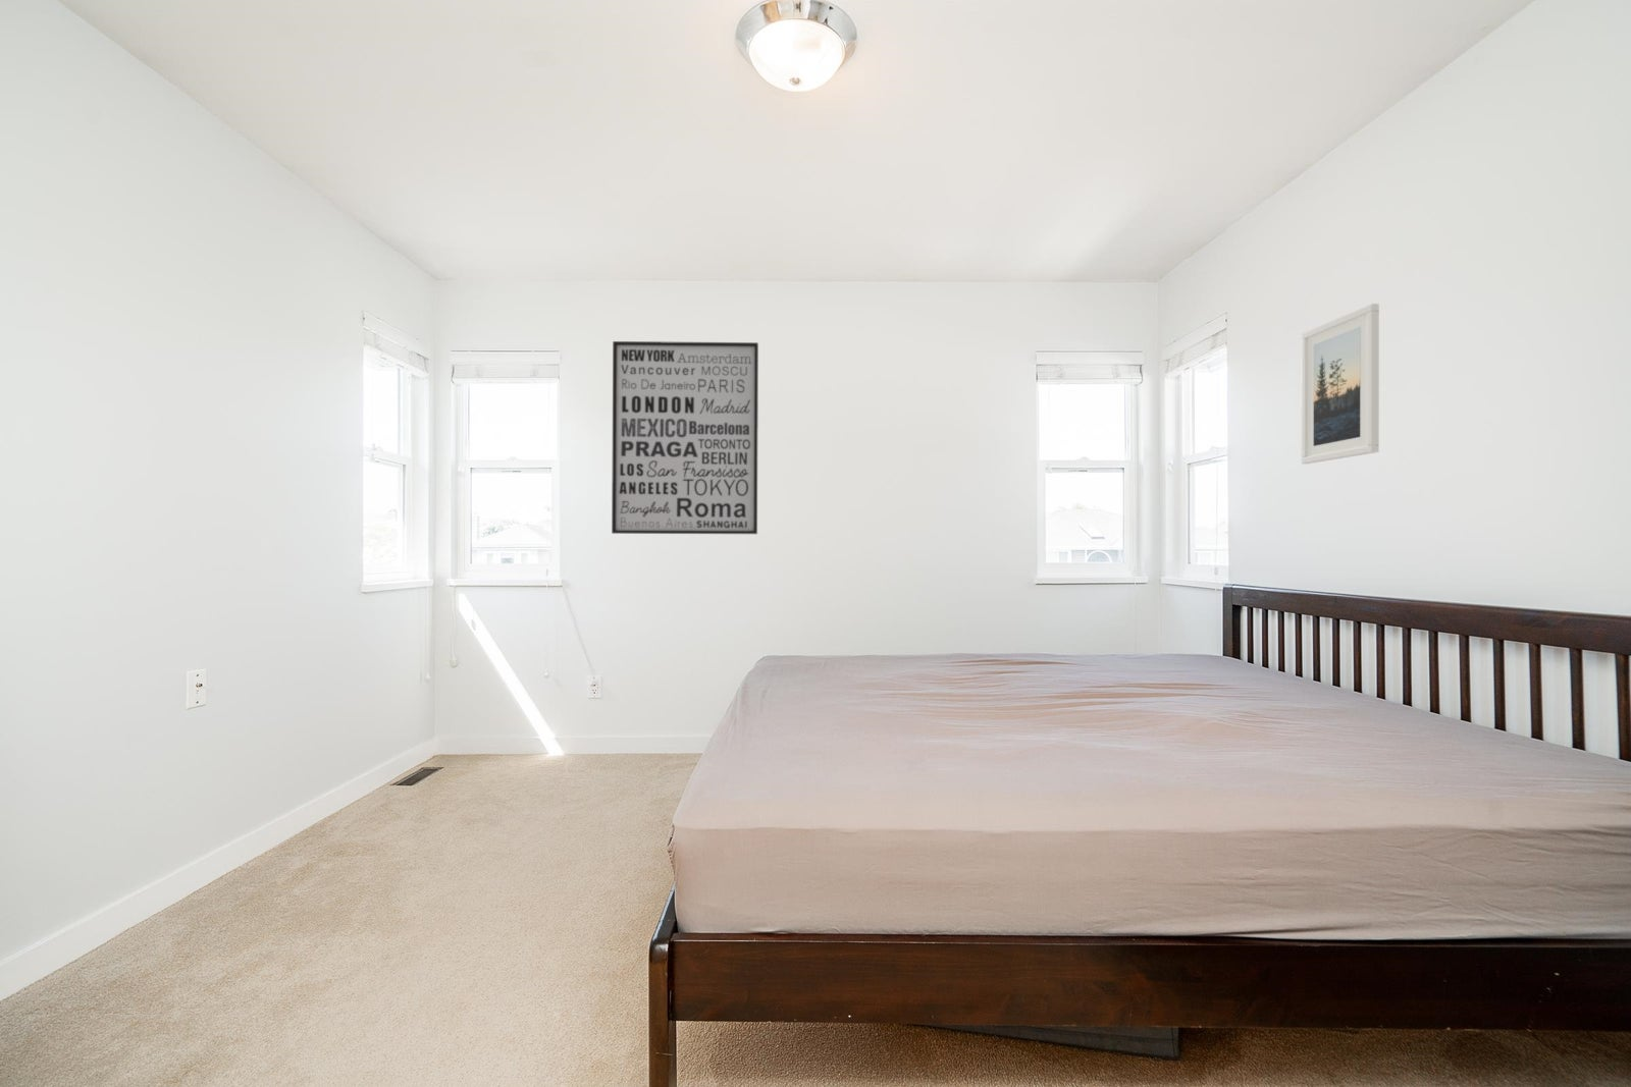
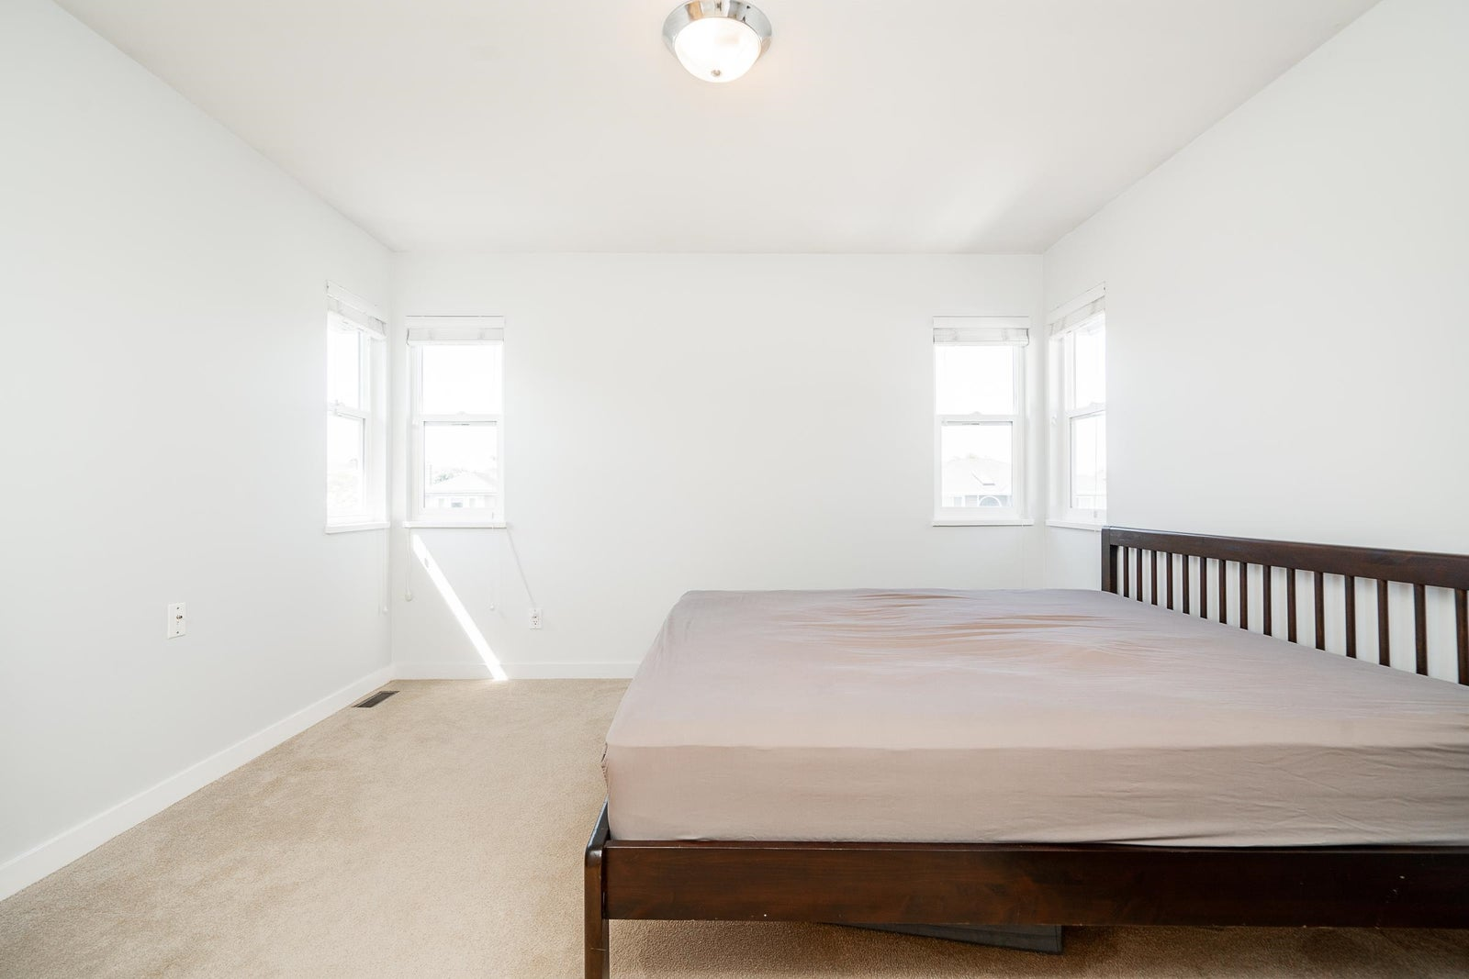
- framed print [1301,302,1380,465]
- wall art [610,340,760,535]
